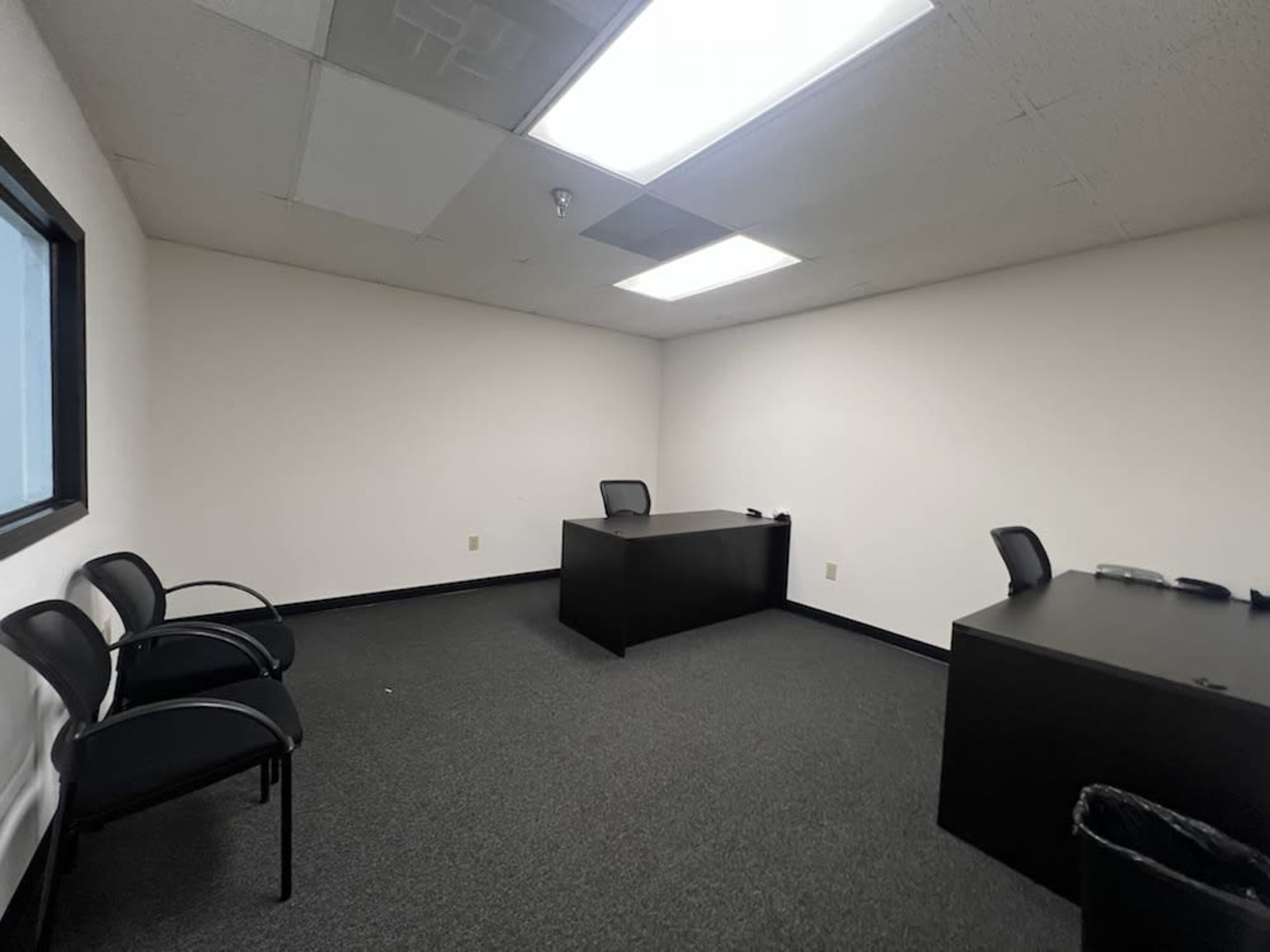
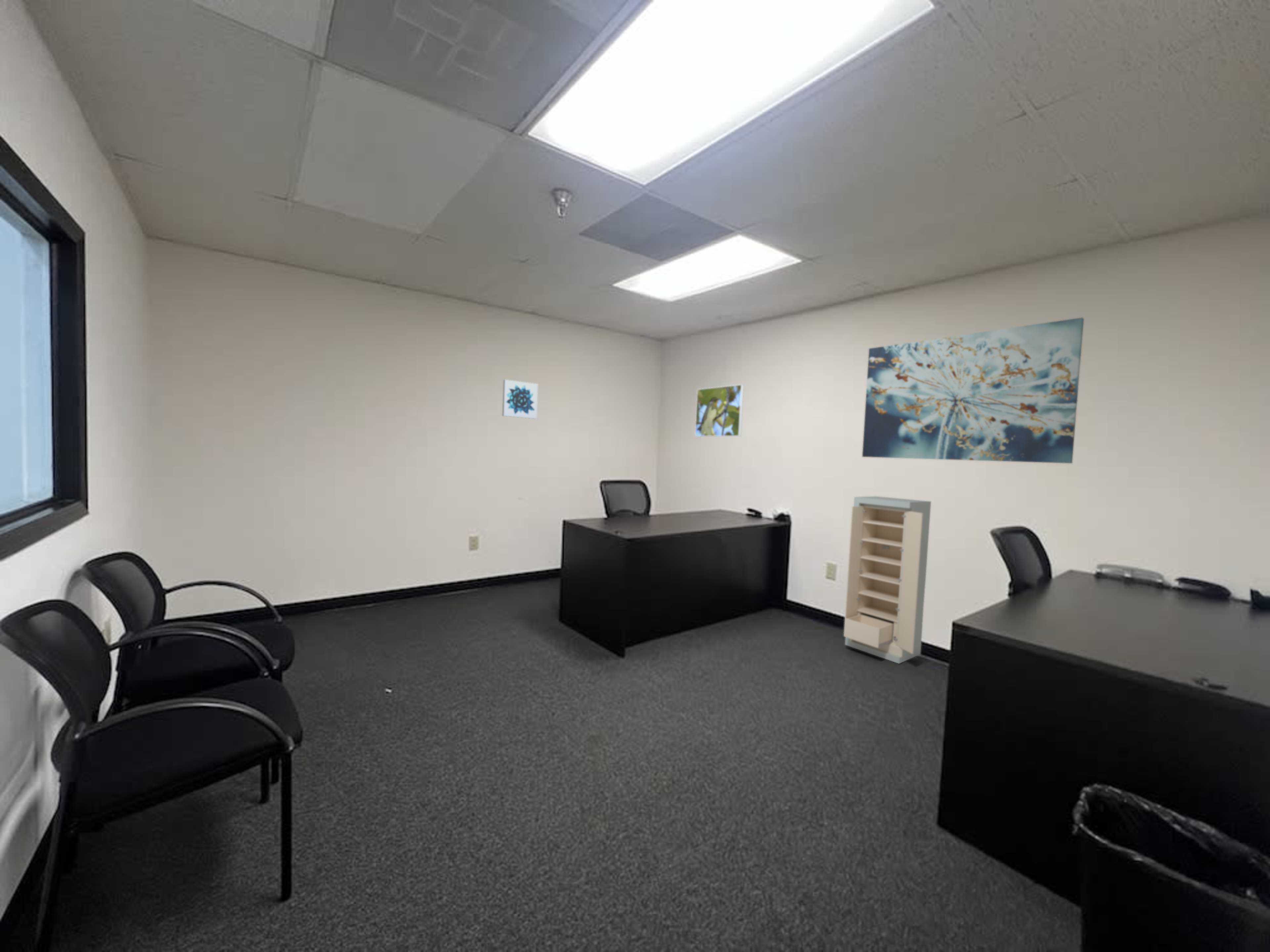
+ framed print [695,384,744,437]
+ wall art [862,317,1084,464]
+ wall art [502,379,538,419]
+ storage cabinet [843,496,931,664]
